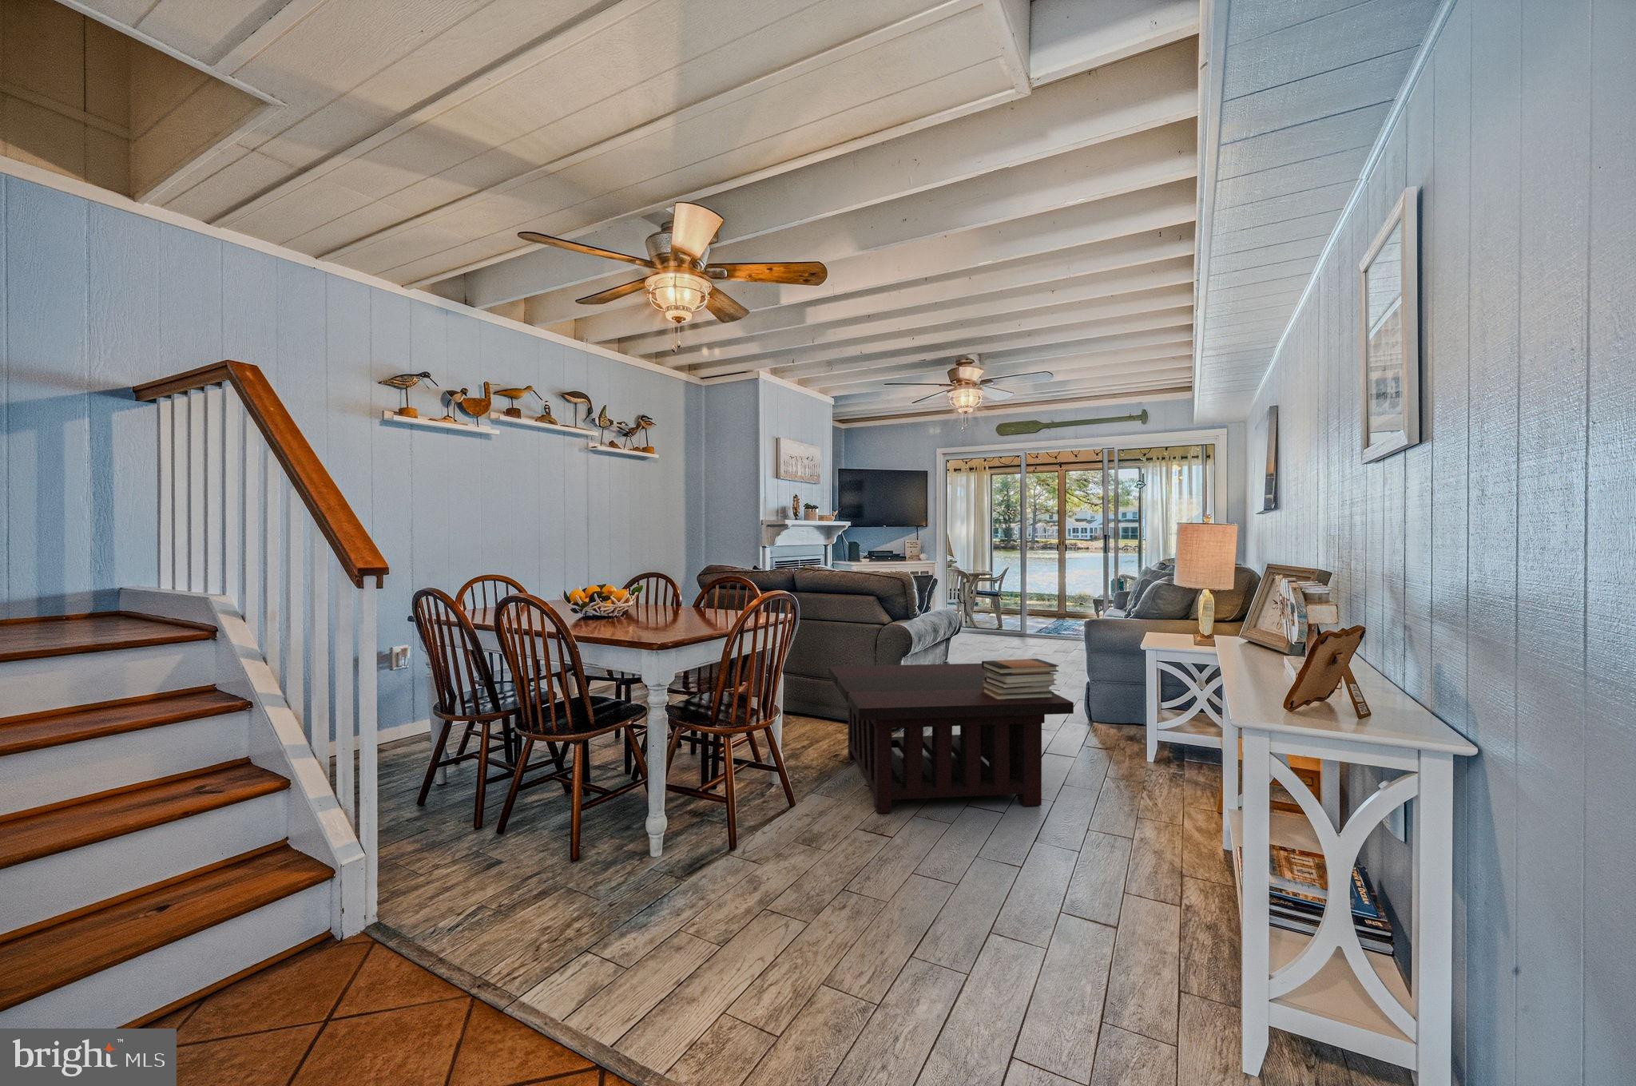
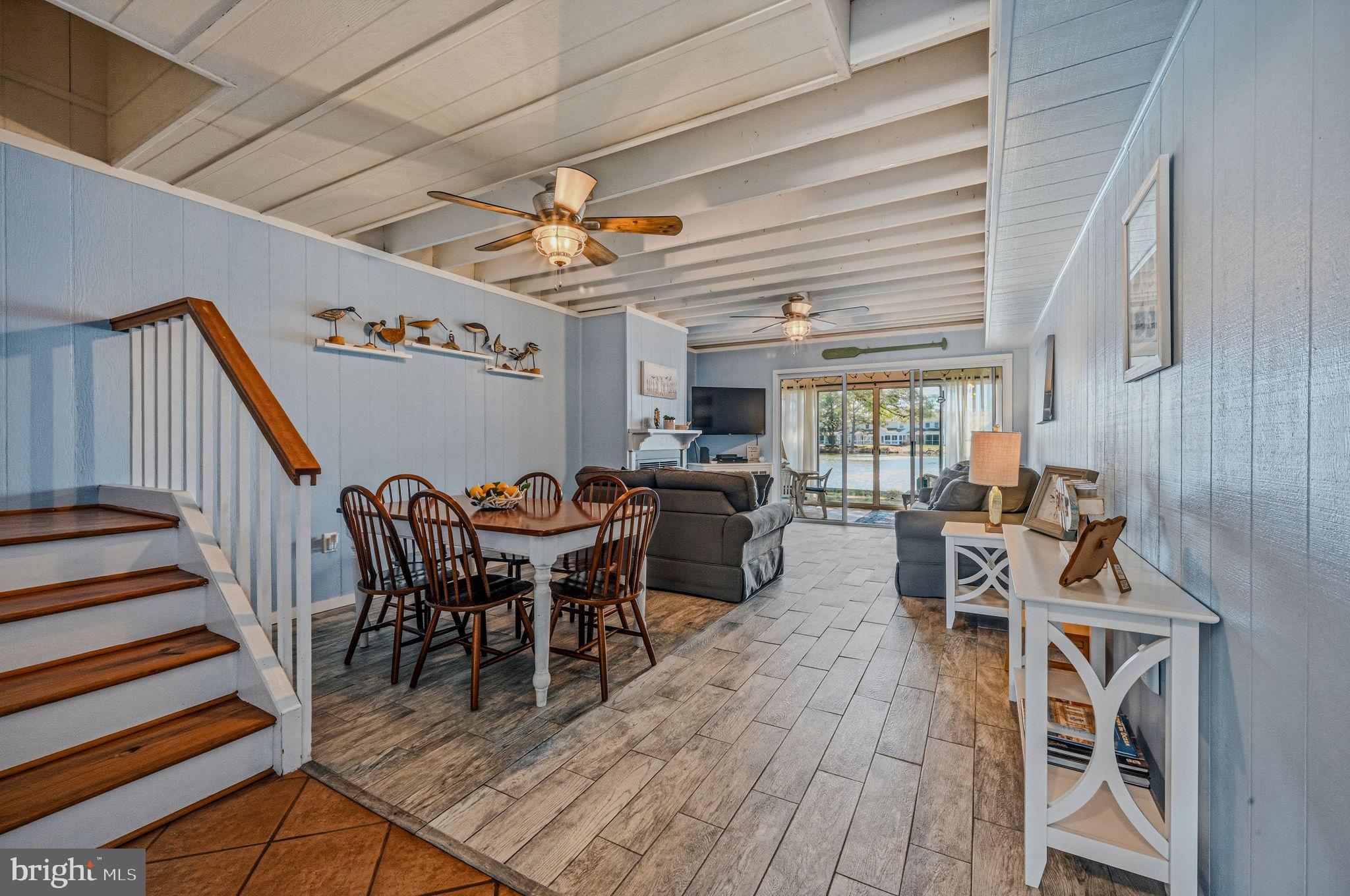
- coffee table [828,663,1075,813]
- book stack [980,658,1059,701]
